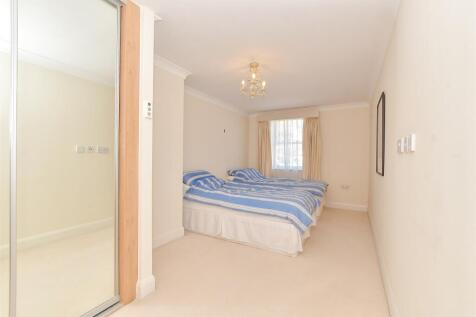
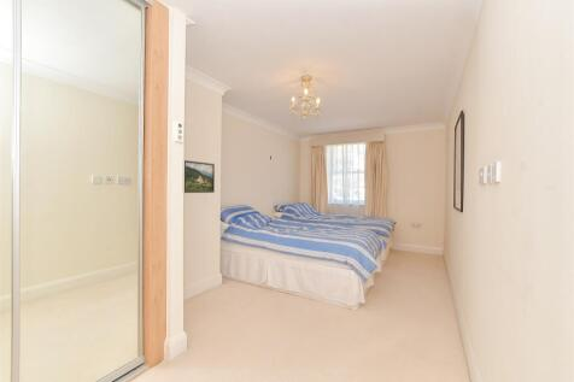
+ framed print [183,159,216,194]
